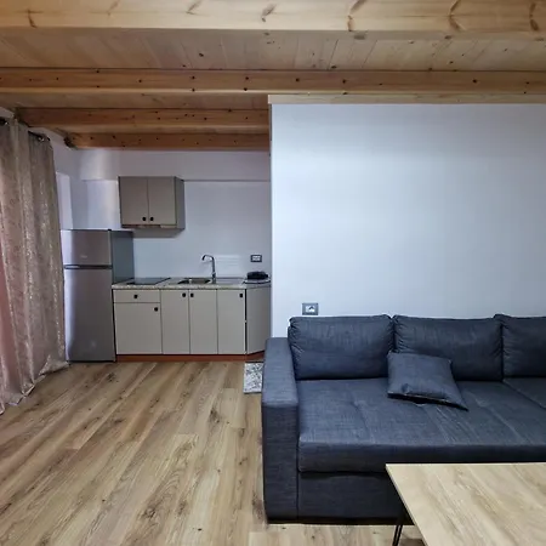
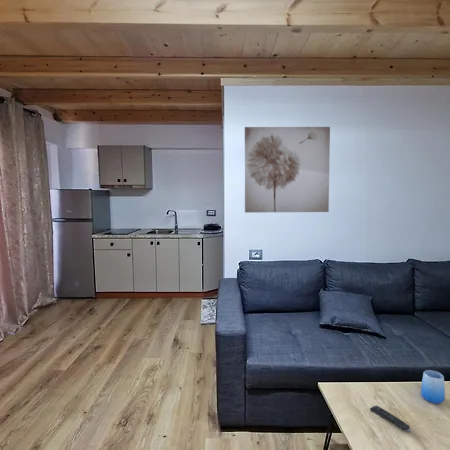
+ remote control [369,405,412,433]
+ wall art [244,126,331,214]
+ cup [420,369,446,405]
